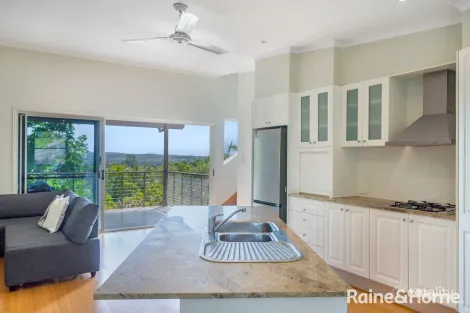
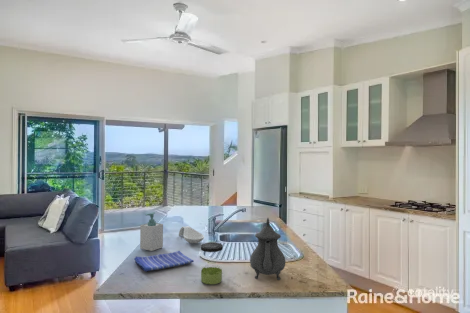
+ jar [200,242,224,285]
+ dish towel [133,250,195,272]
+ spoon rest [178,225,205,245]
+ soap bottle [139,212,164,252]
+ teapot [249,217,286,281]
